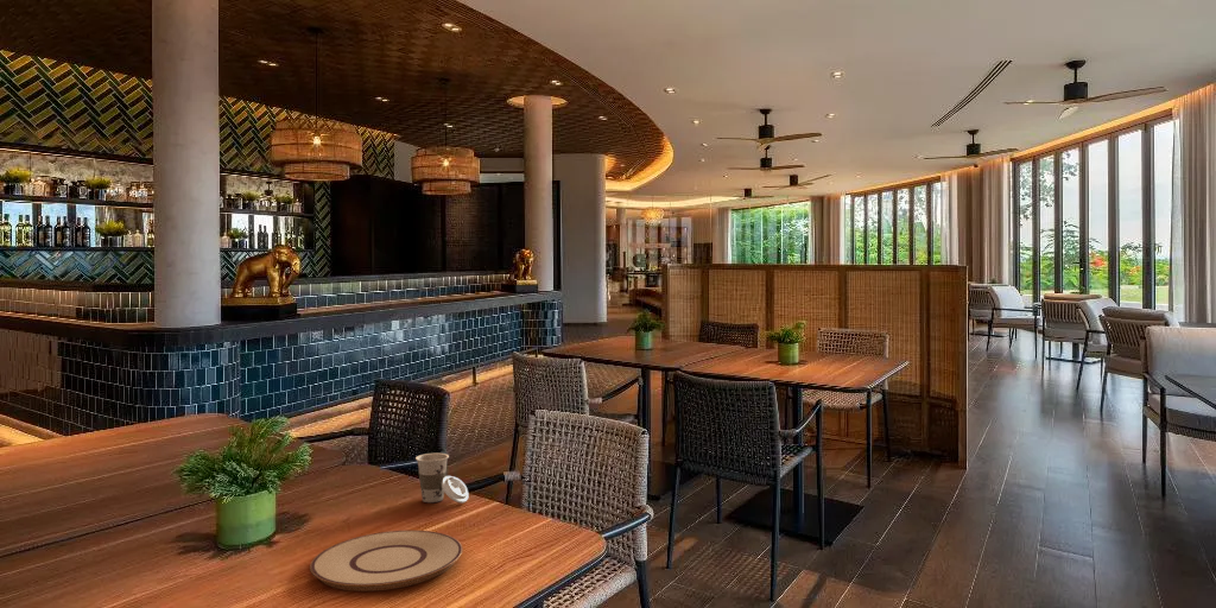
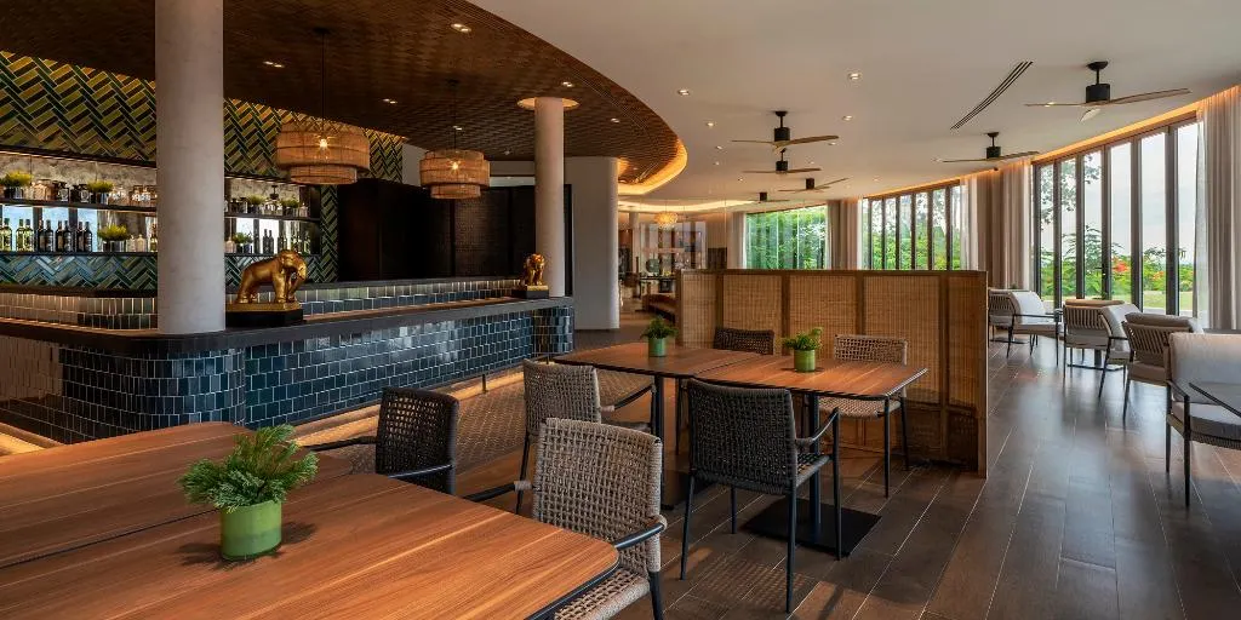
- plate [309,530,463,593]
- cup [414,452,470,505]
